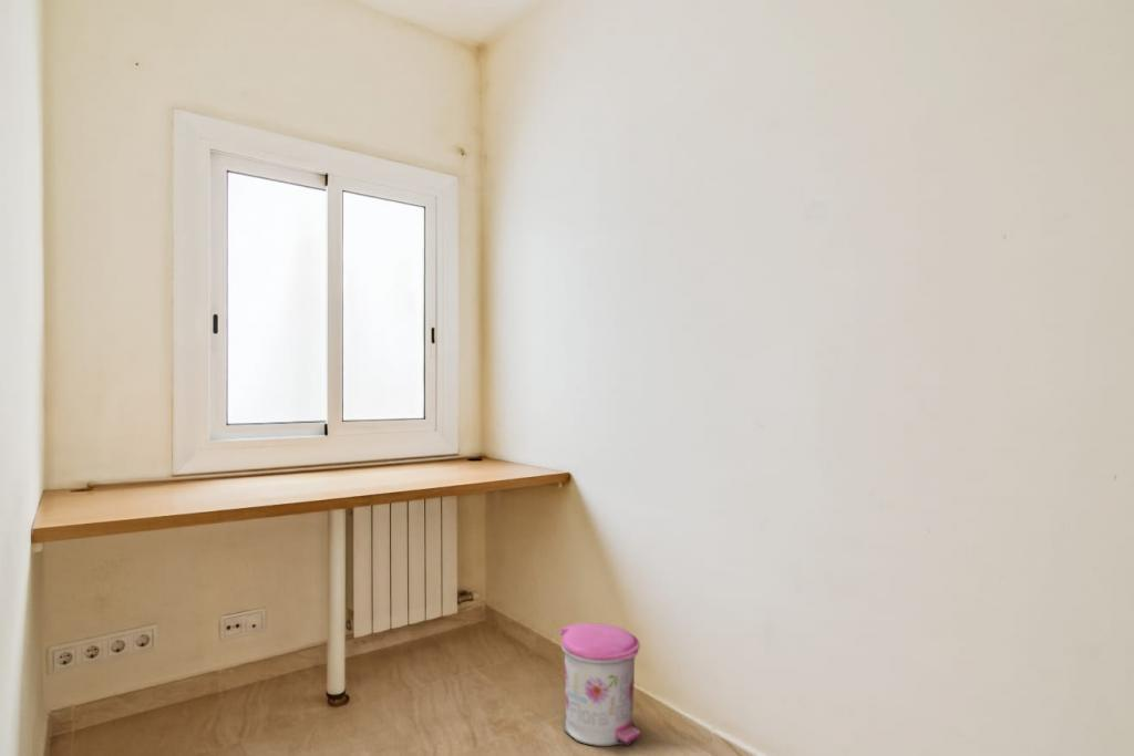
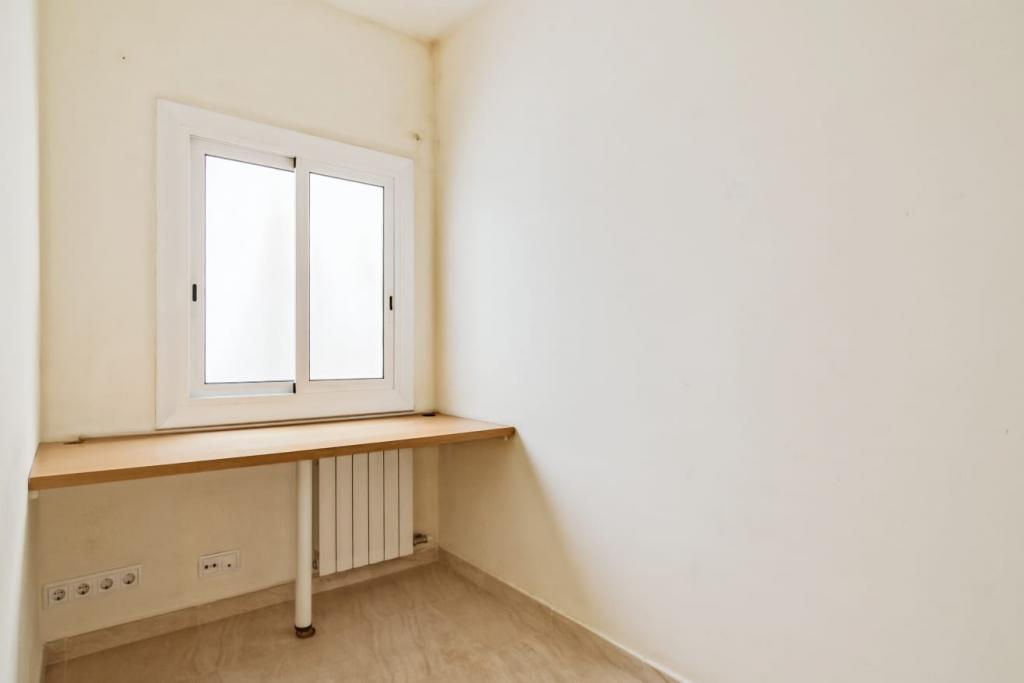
- trash can [558,622,641,747]
